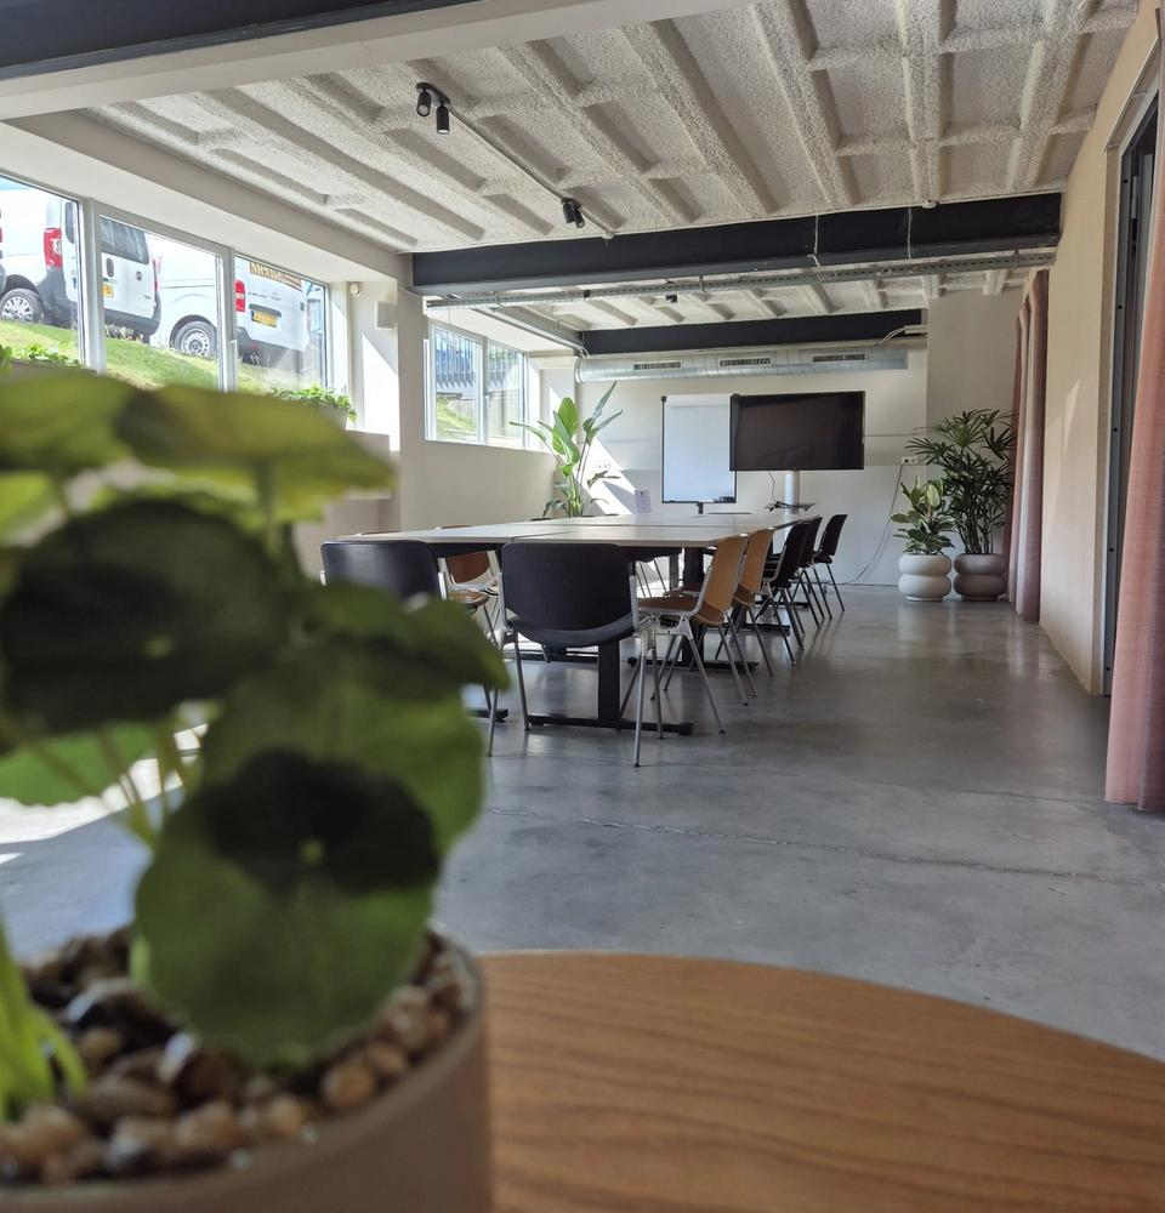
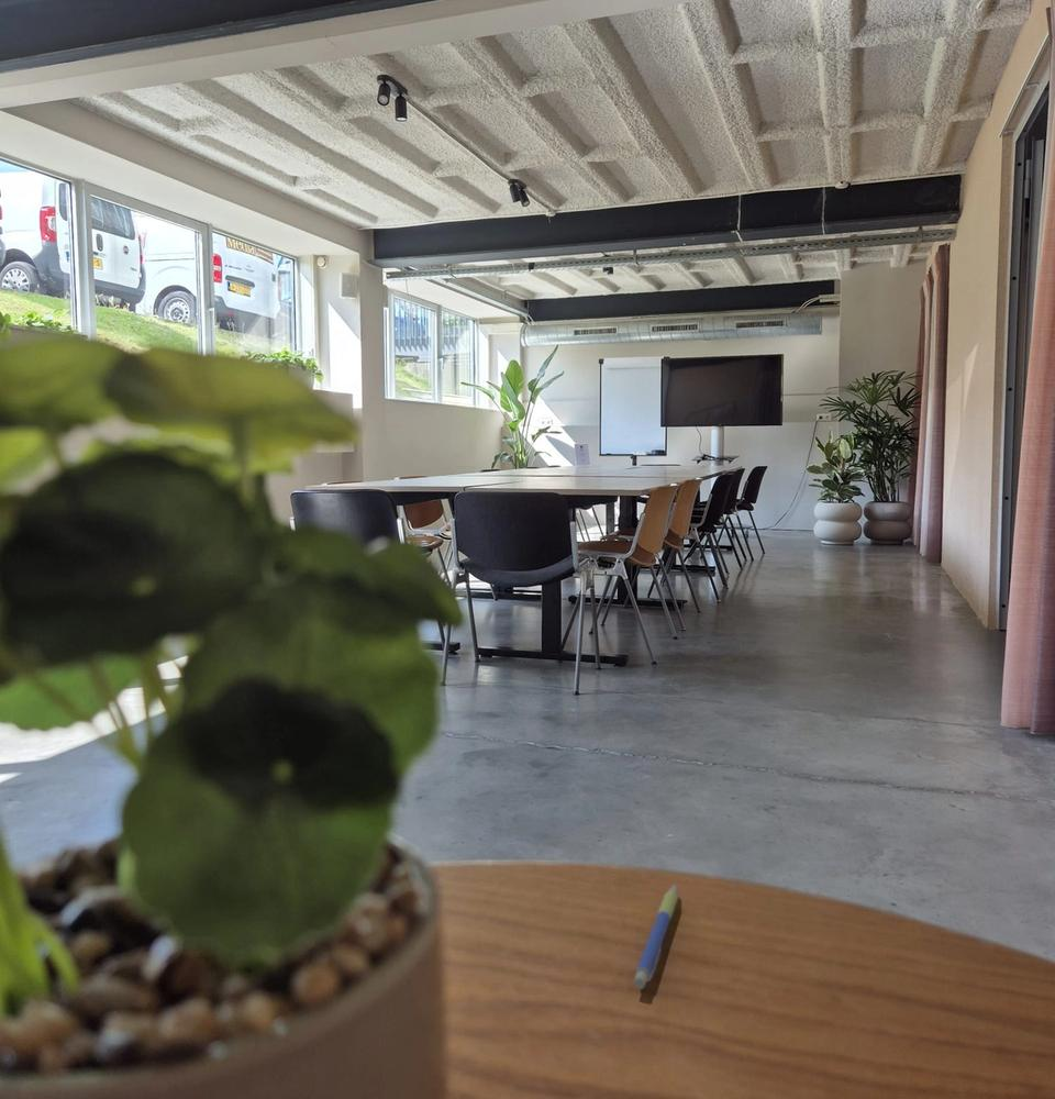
+ pen [633,884,679,990]
